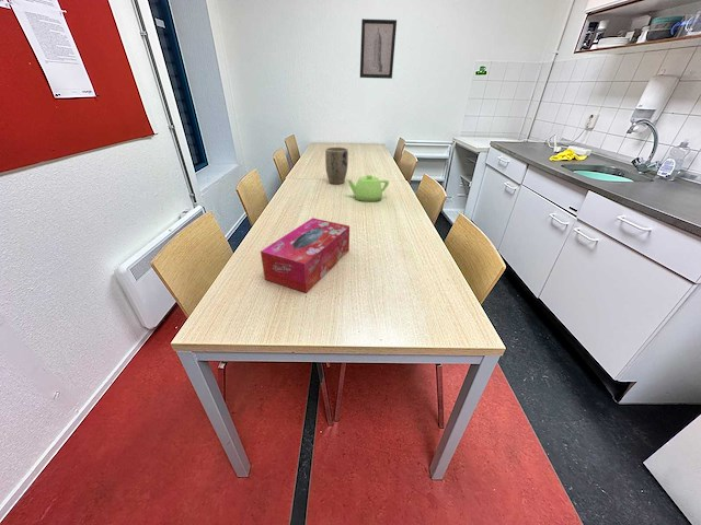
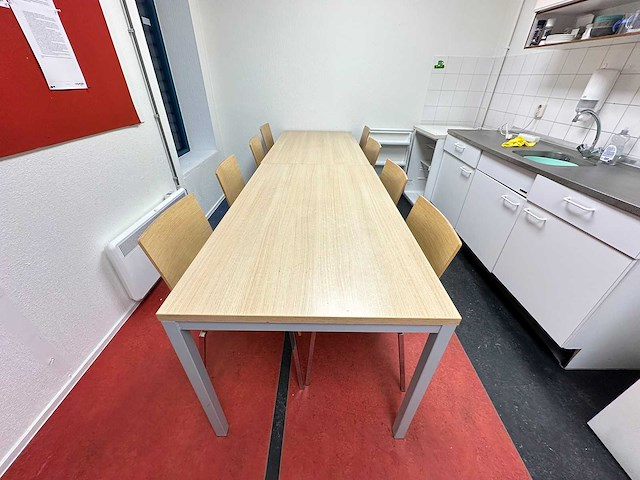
- teapot [347,174,390,202]
- wall art [359,18,398,80]
- plant pot [324,147,349,185]
- tissue box [260,217,350,294]
